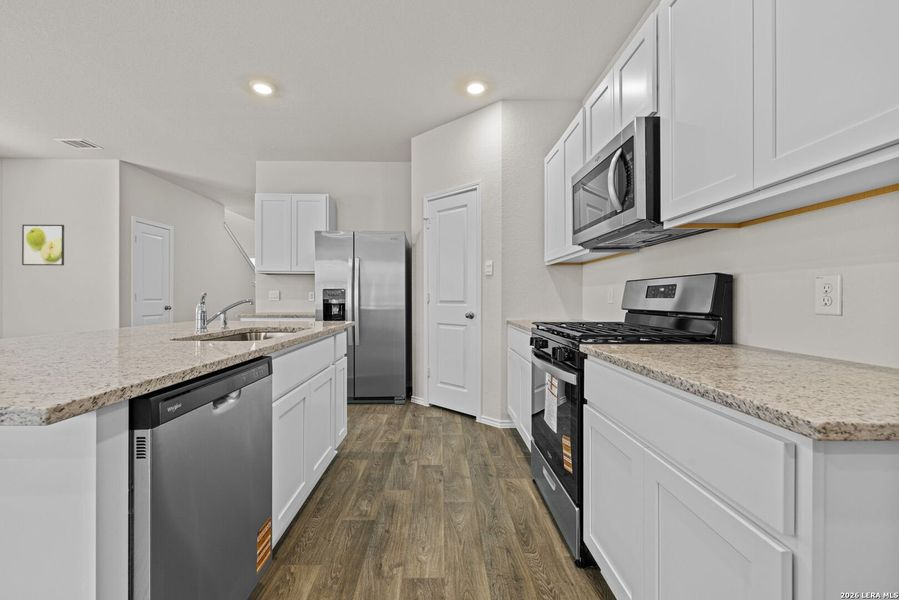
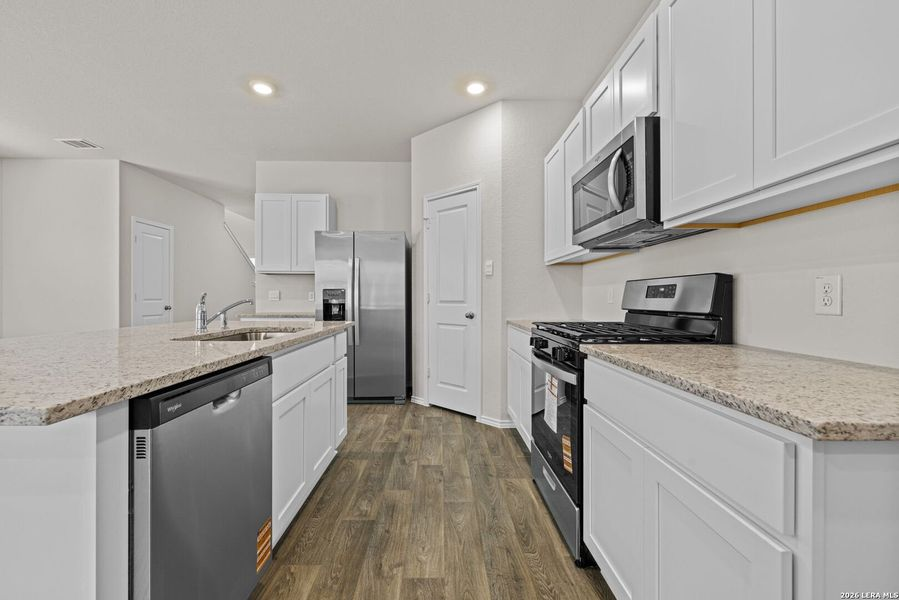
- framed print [21,224,65,266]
